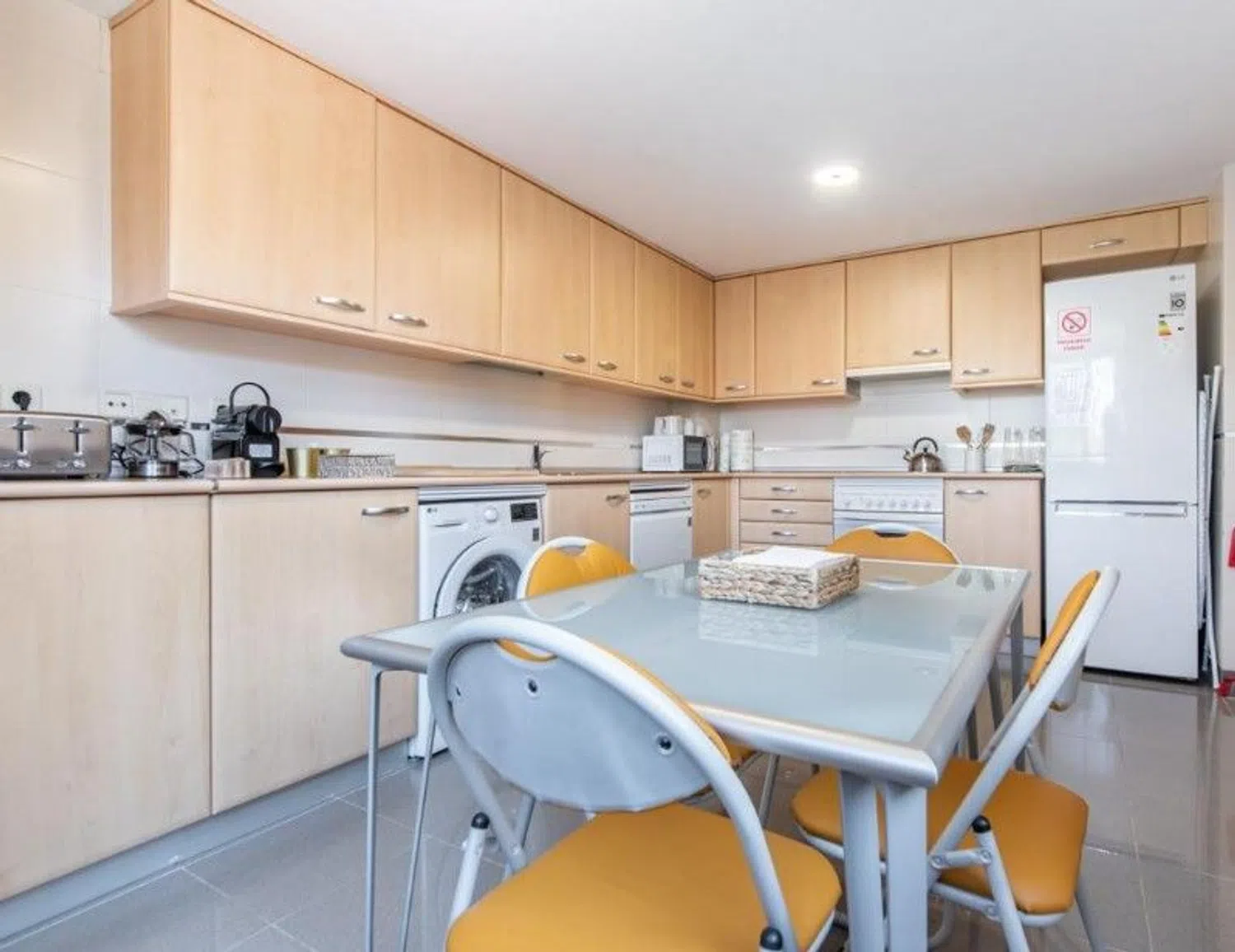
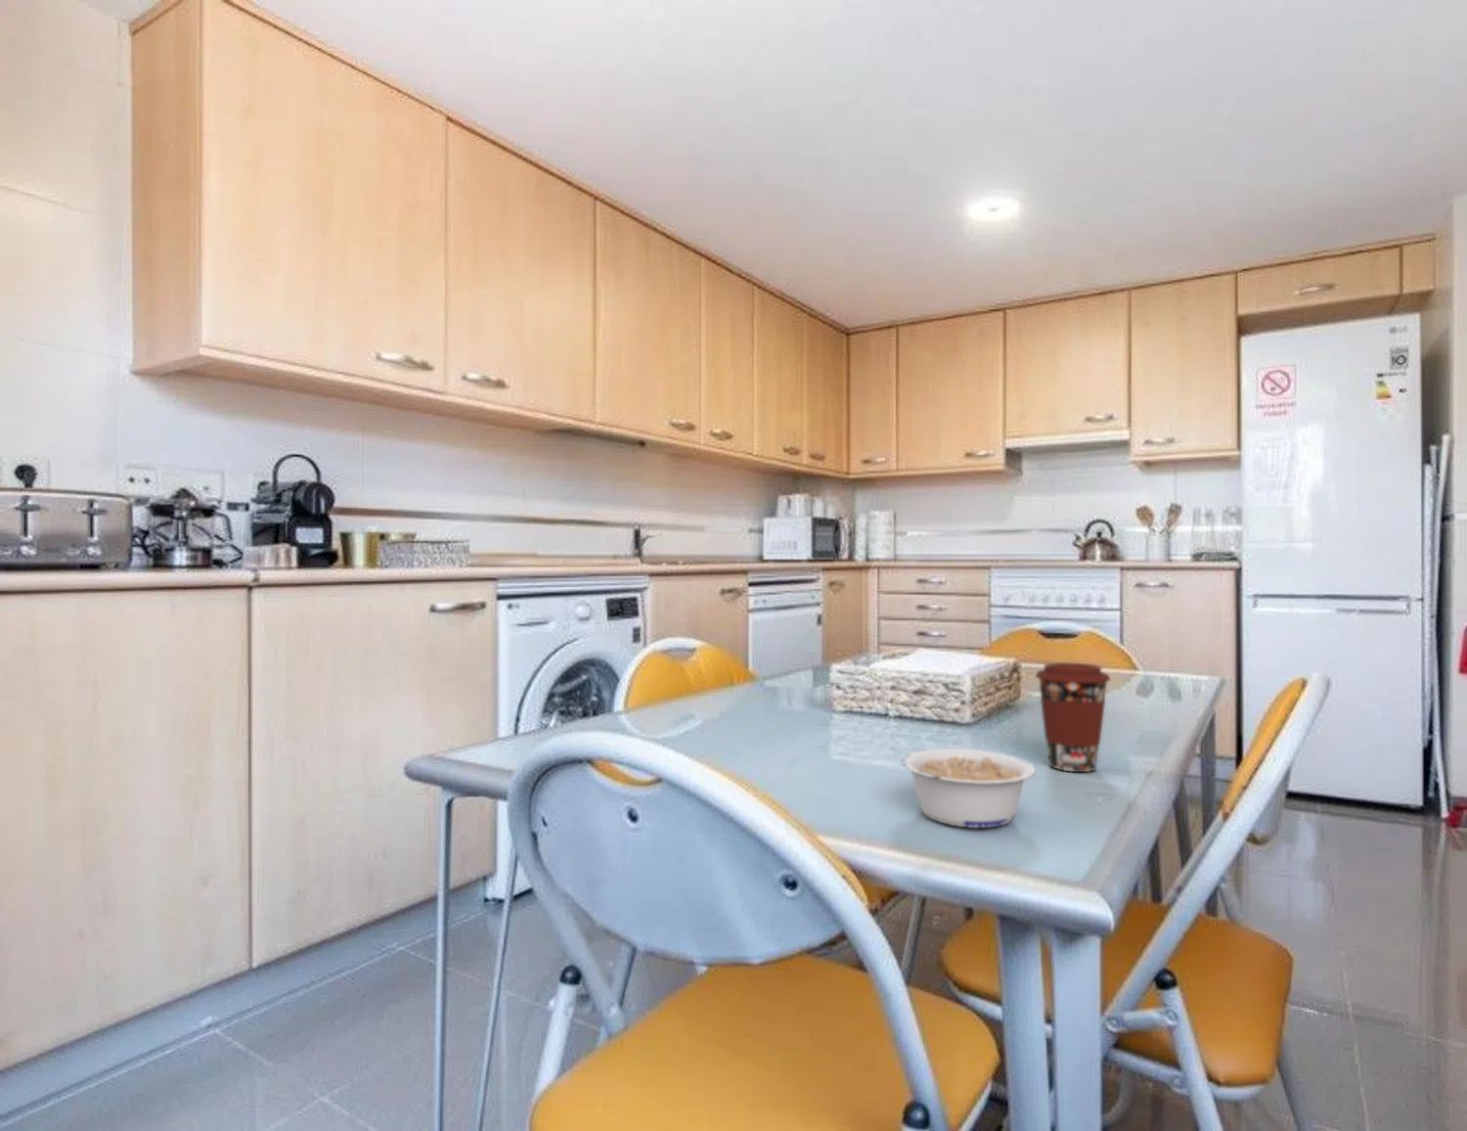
+ legume [900,746,1037,829]
+ coffee cup [1035,662,1112,773]
